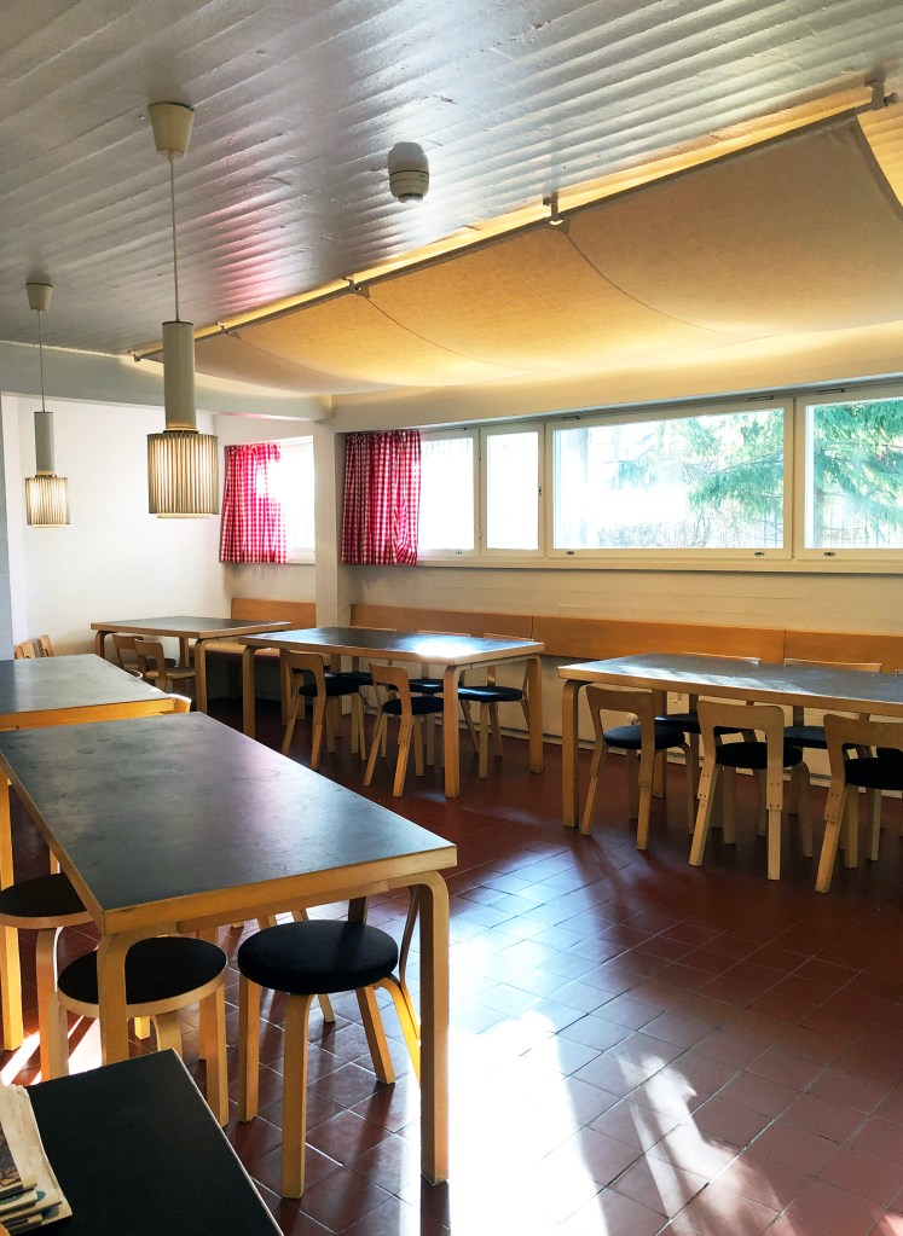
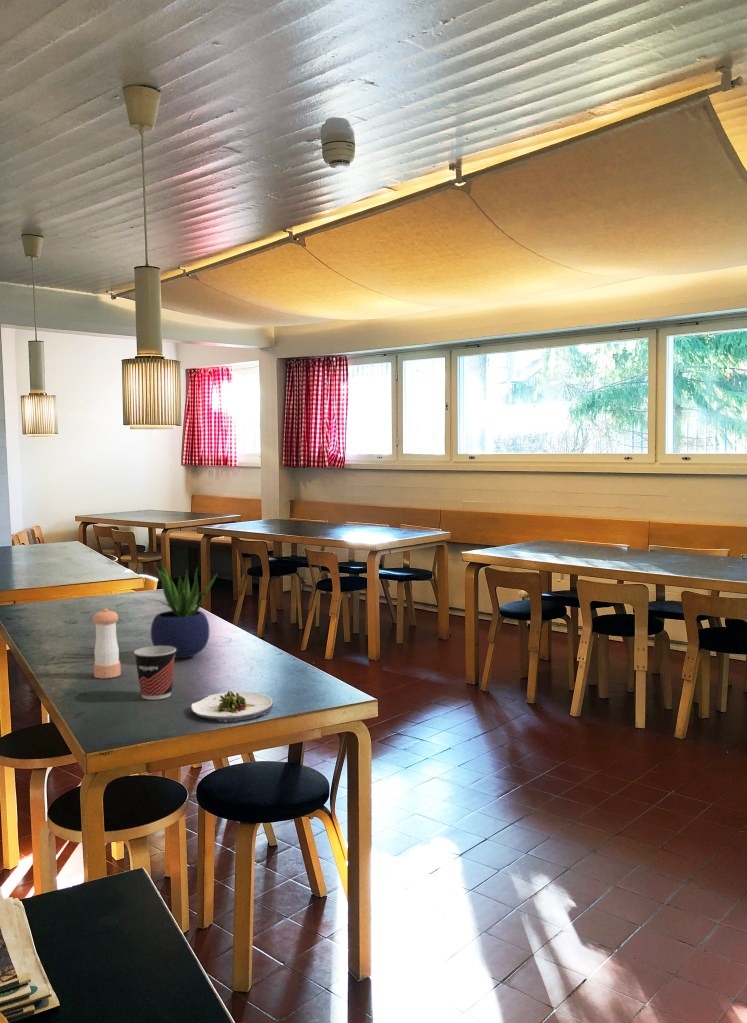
+ salad plate [190,690,274,723]
+ pepper shaker [92,607,122,679]
+ cup [133,645,176,701]
+ potted plant [149,558,219,659]
